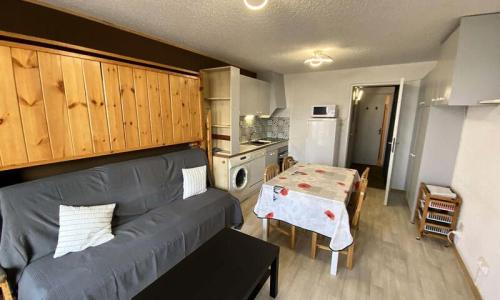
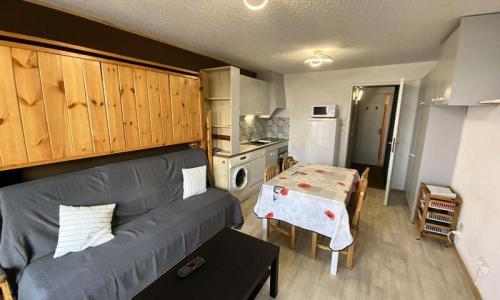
+ remote control [176,255,207,278]
